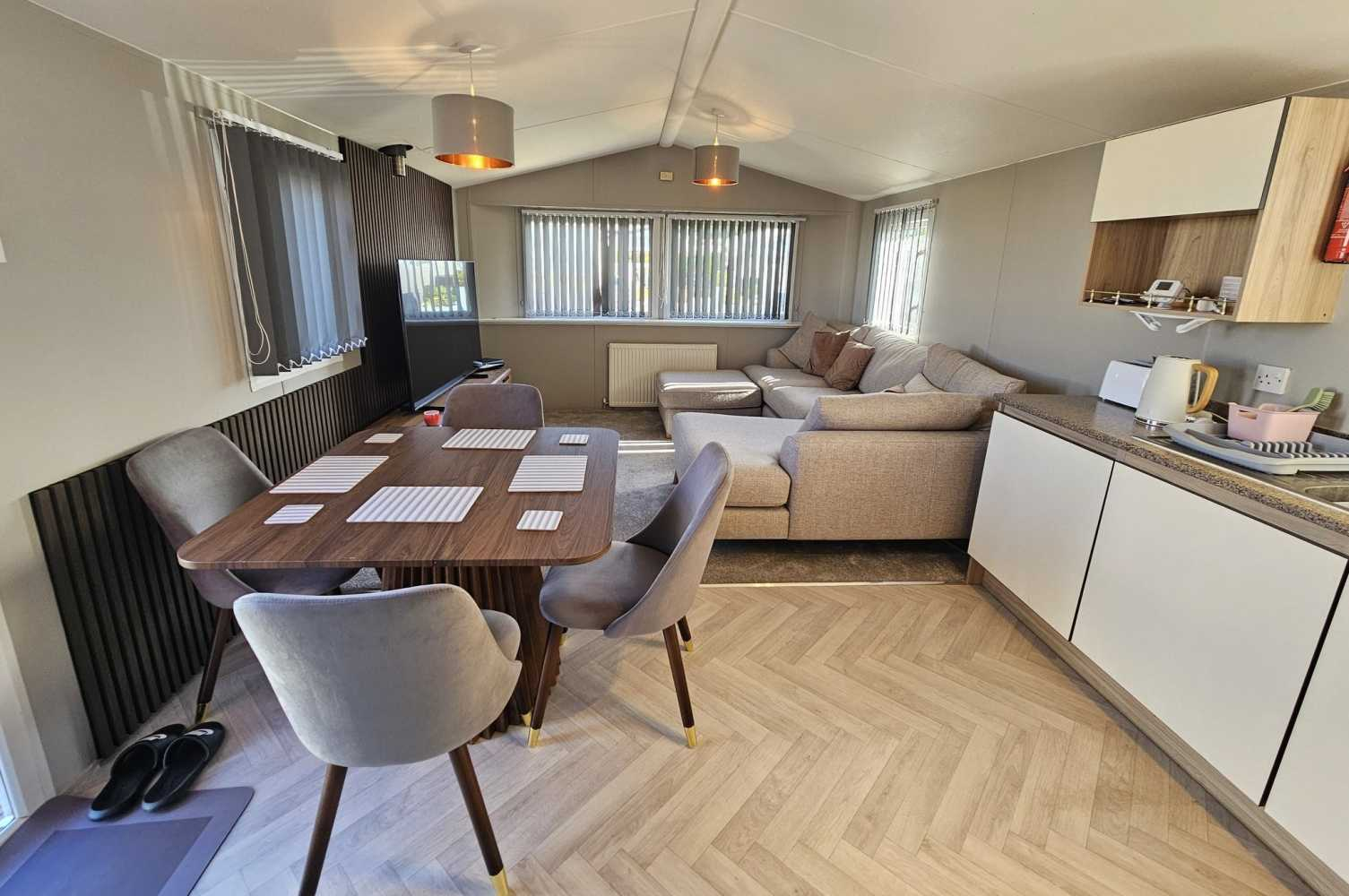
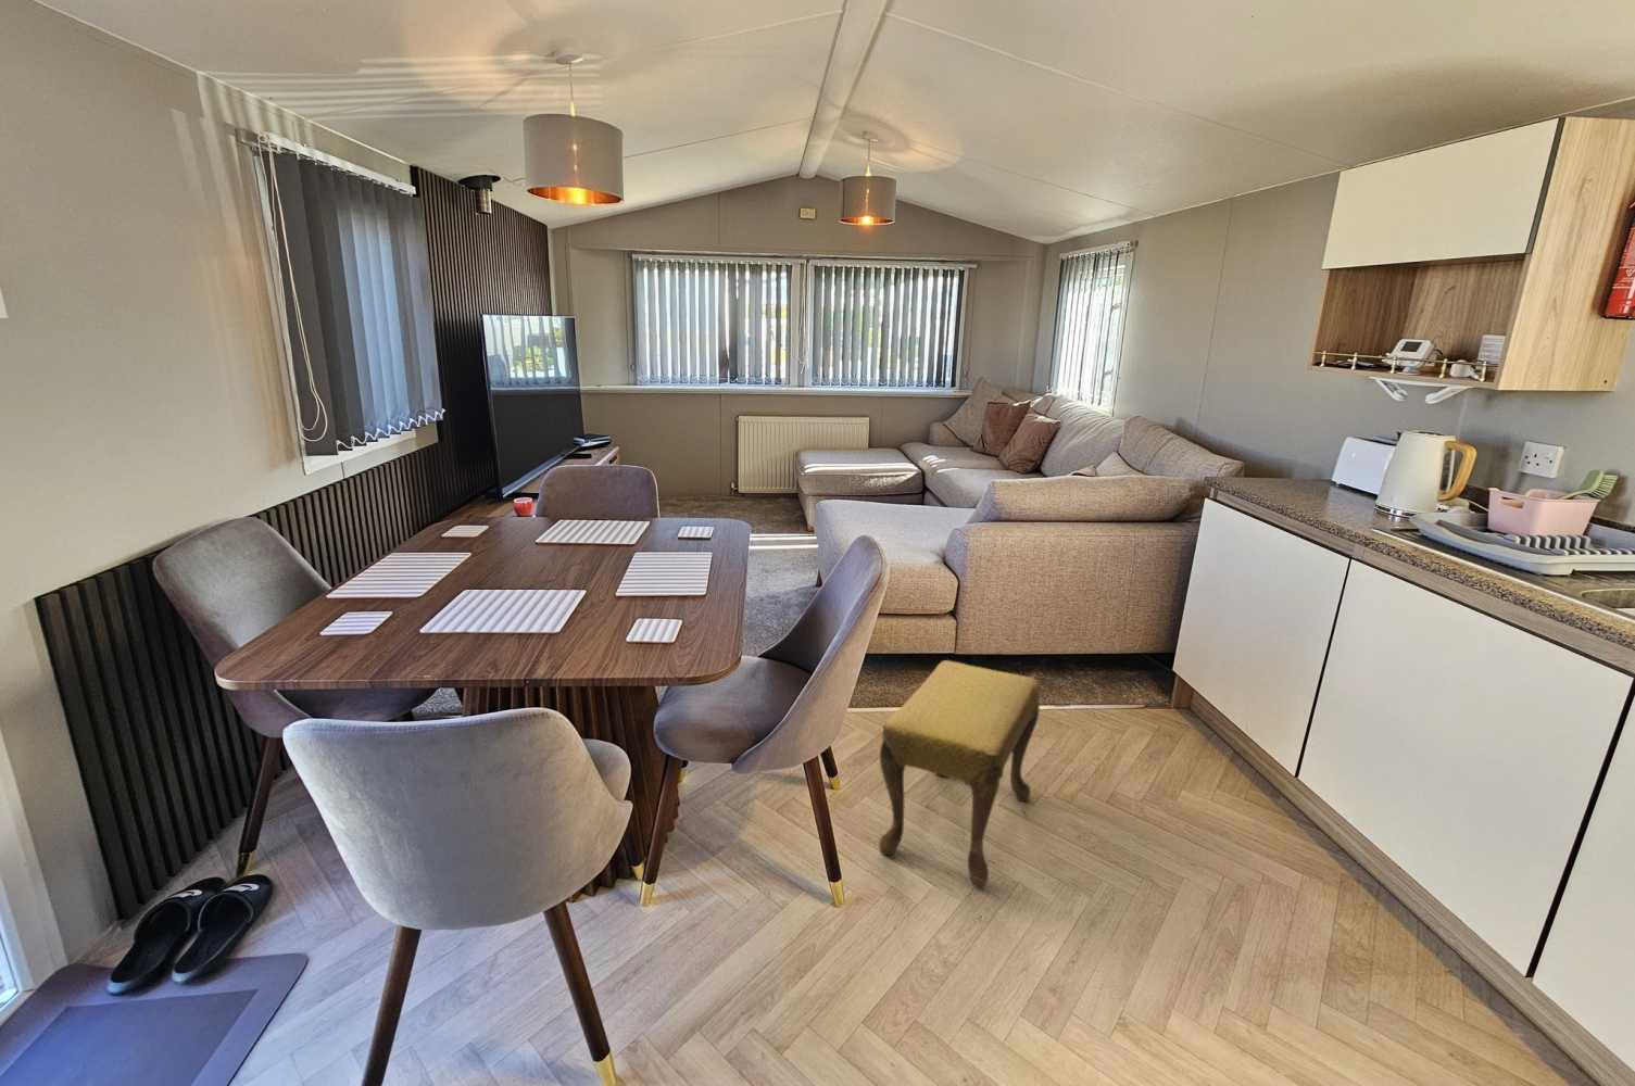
+ footstool [877,659,1041,890]
